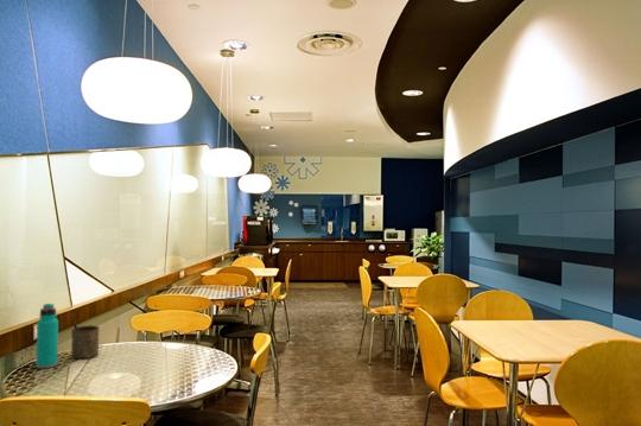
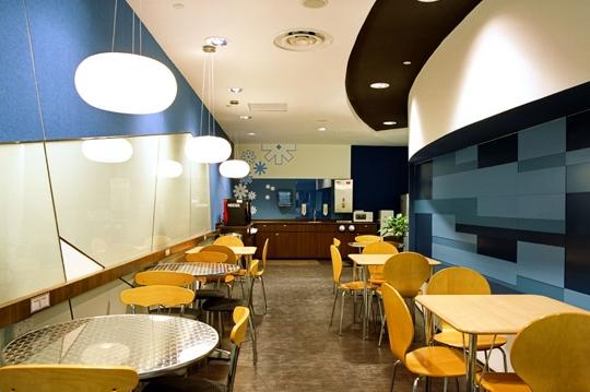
- water bottle [36,303,59,369]
- cup [70,324,101,360]
